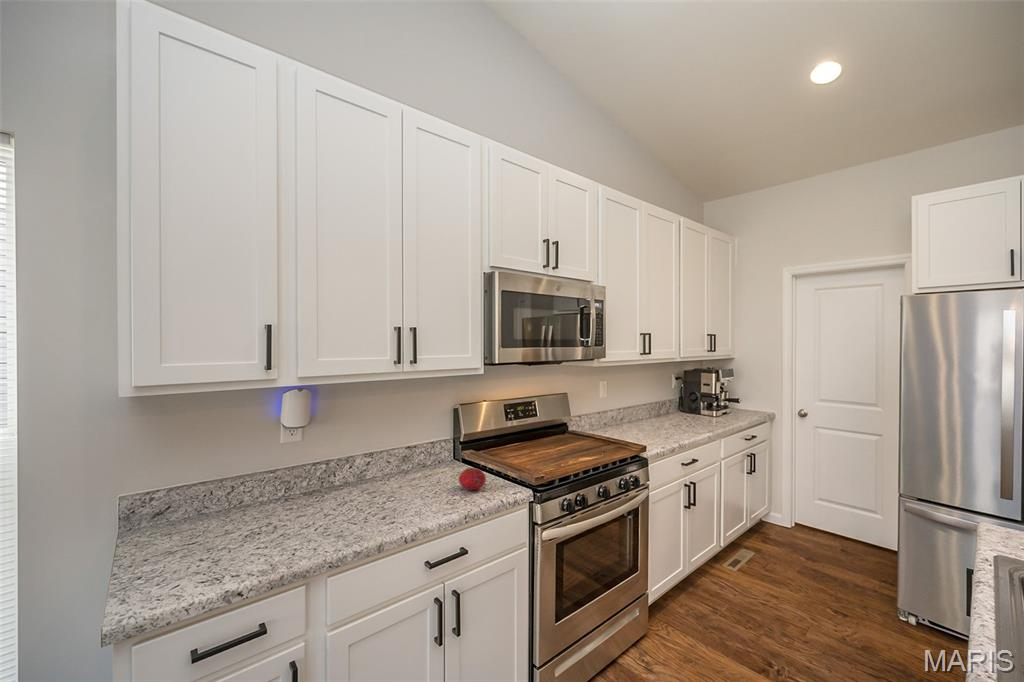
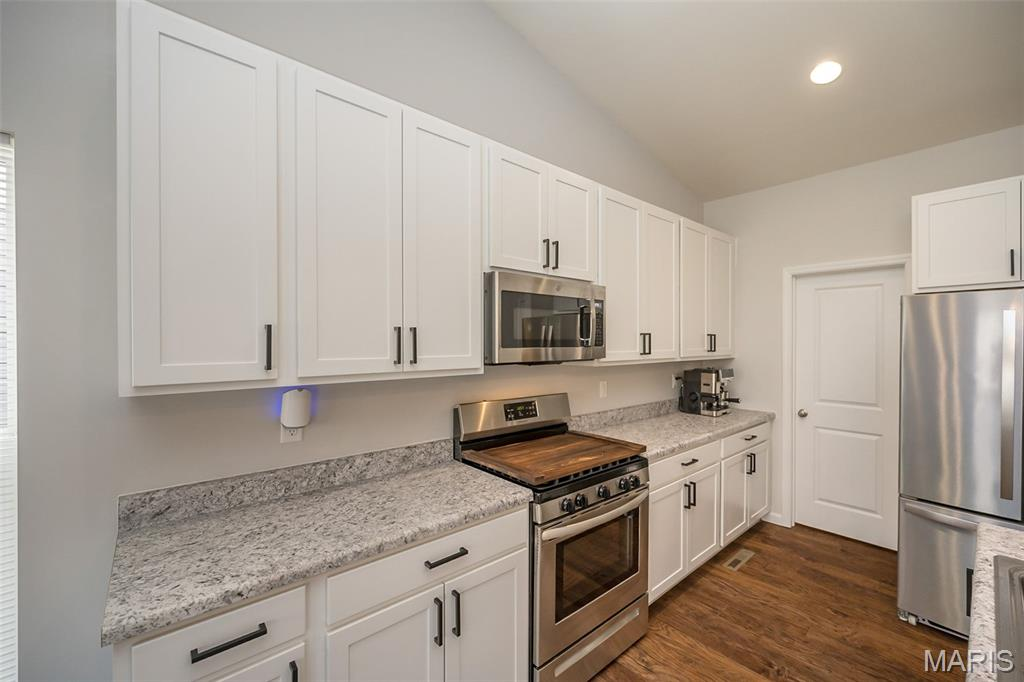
- fruit [458,467,487,491]
